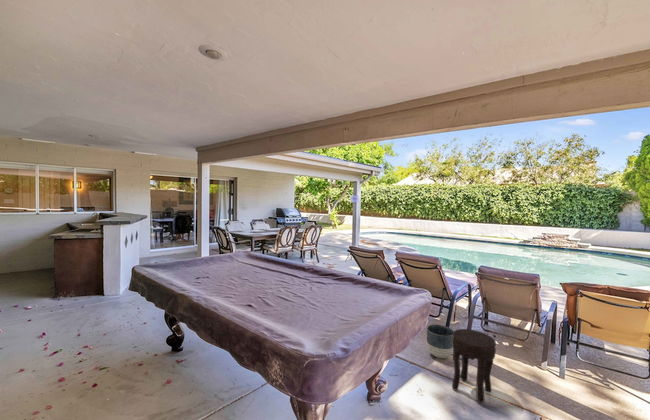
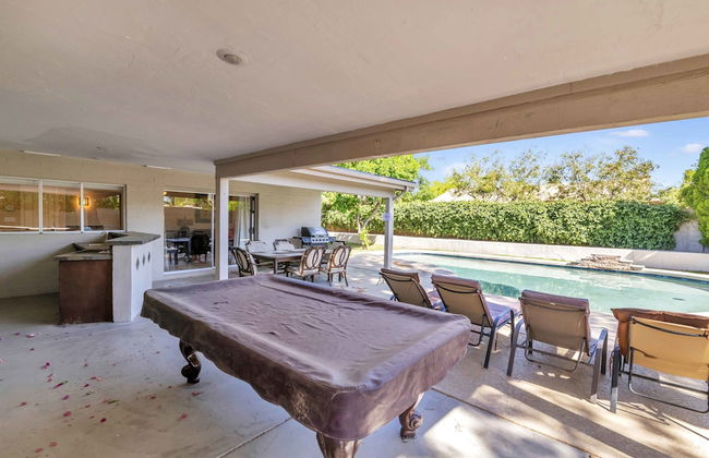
- side table [451,328,497,404]
- planter [426,324,454,359]
